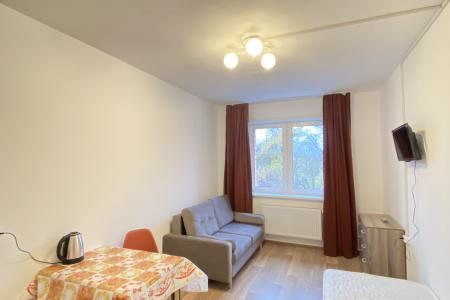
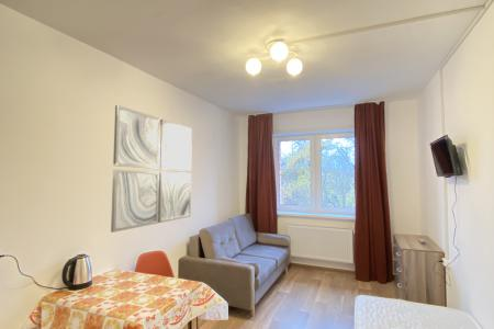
+ wall art [110,104,193,234]
